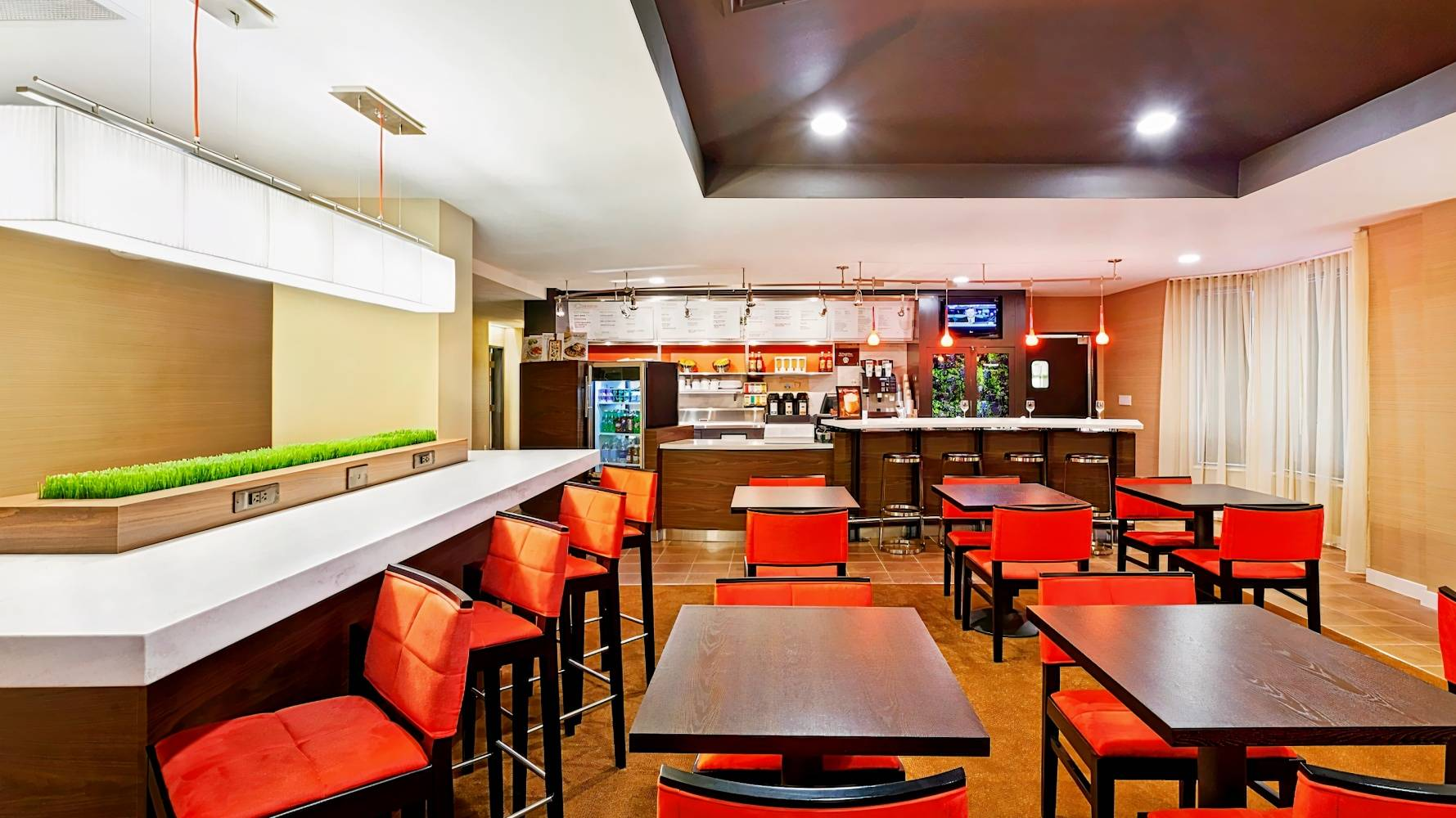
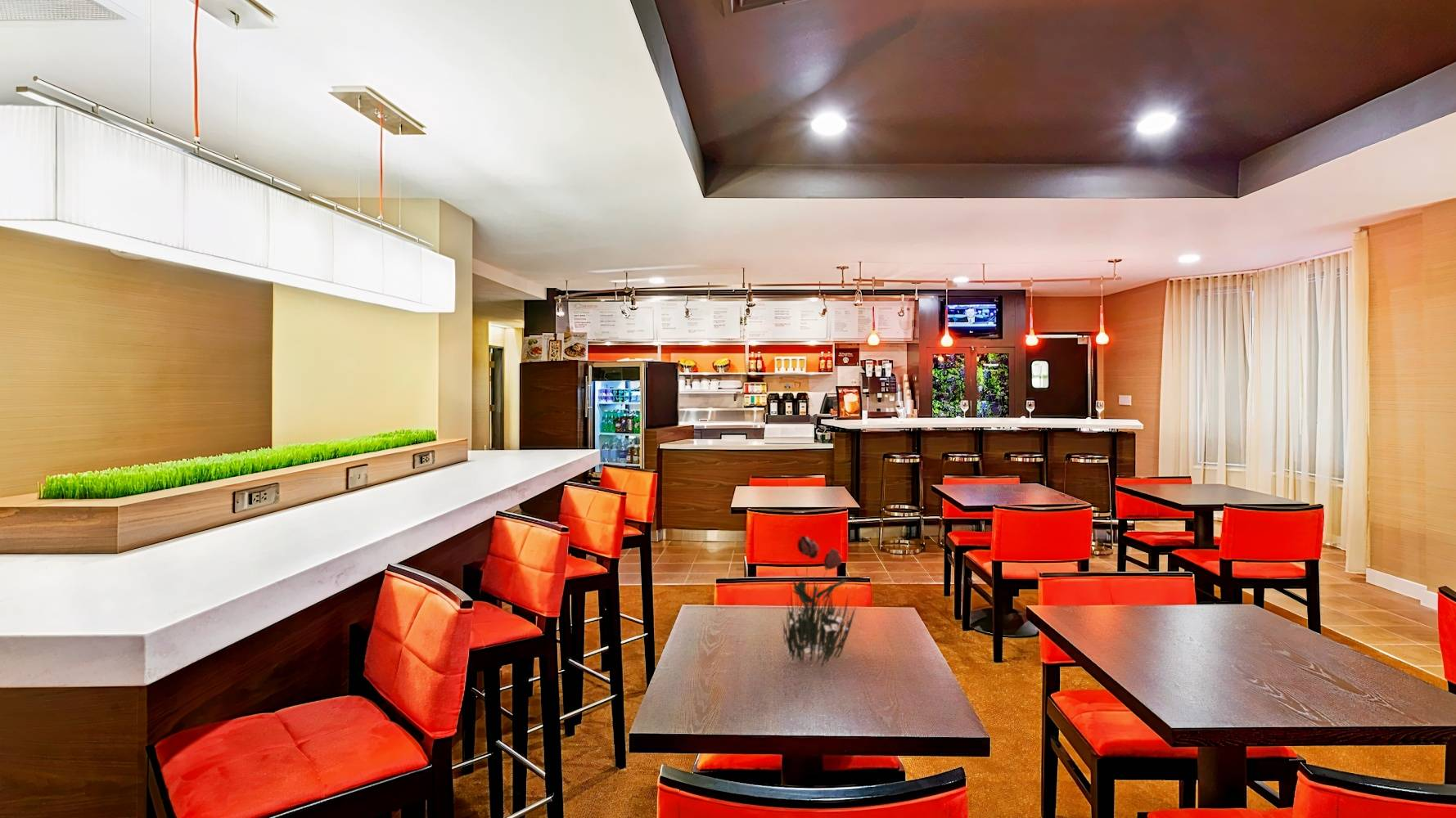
+ flower [782,534,858,671]
